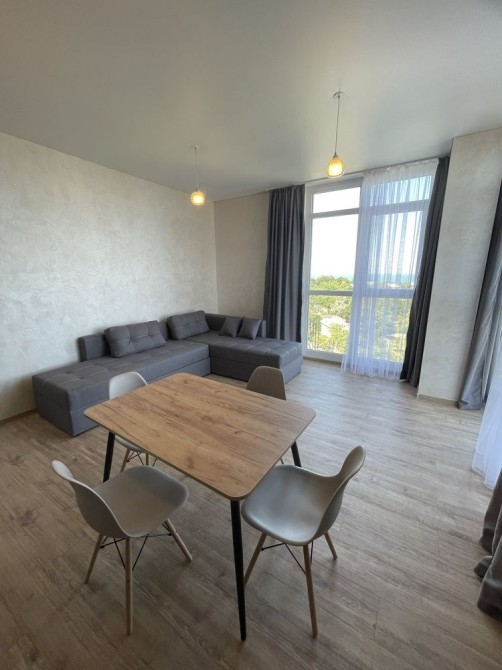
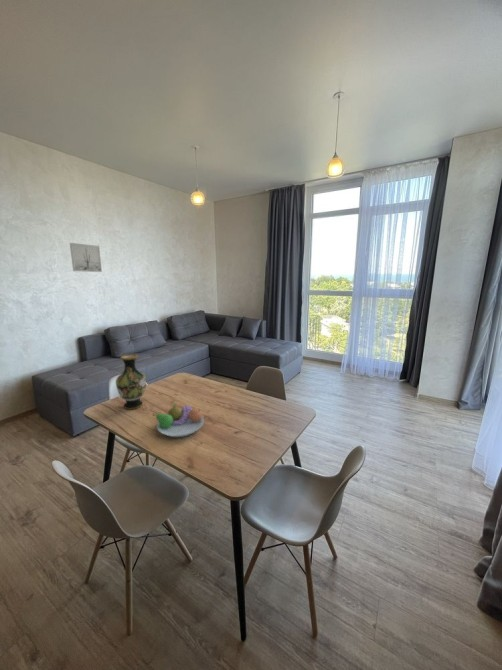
+ fruit bowl [152,403,205,438]
+ wall art [69,242,103,273]
+ vase [115,353,147,410]
